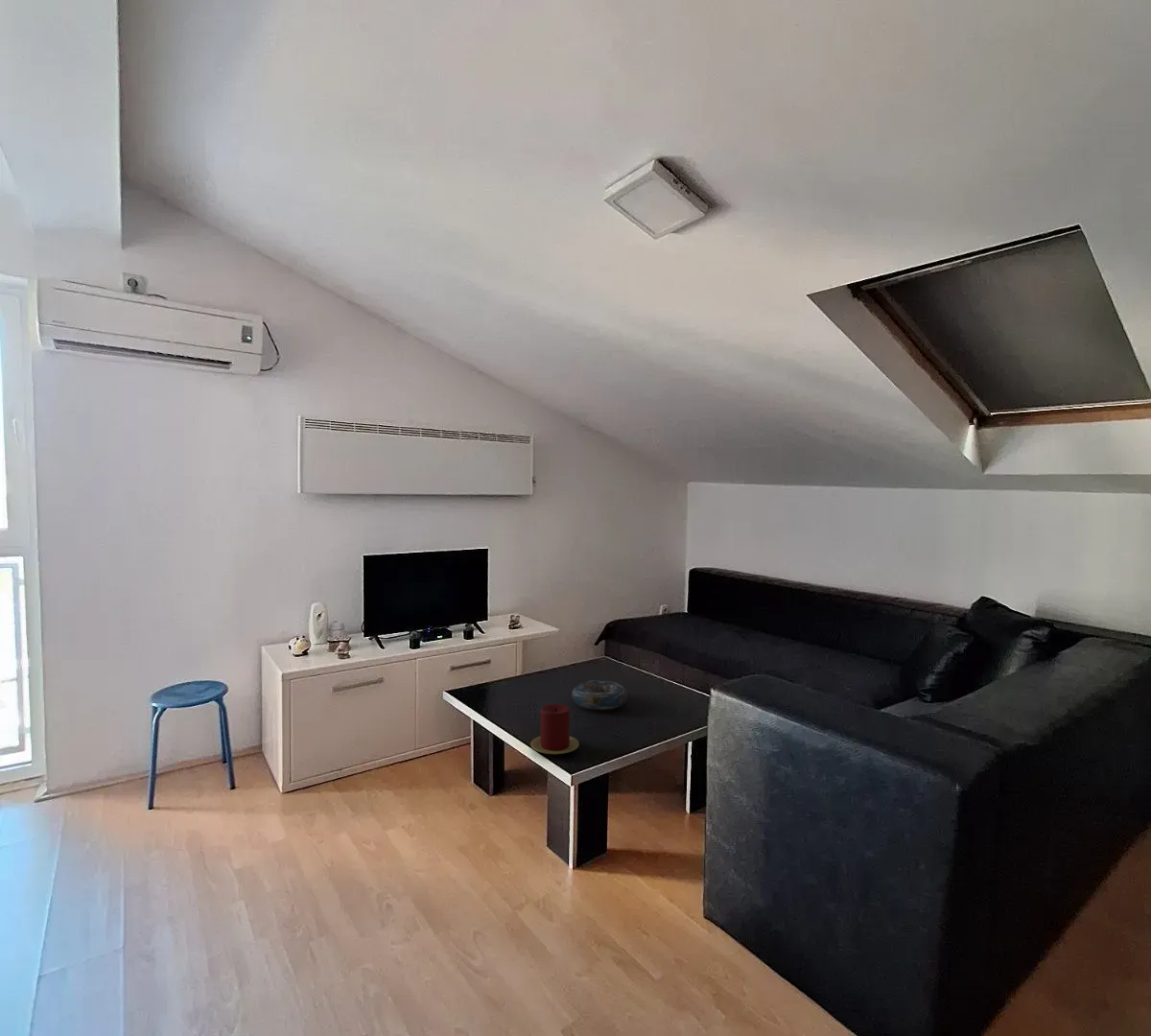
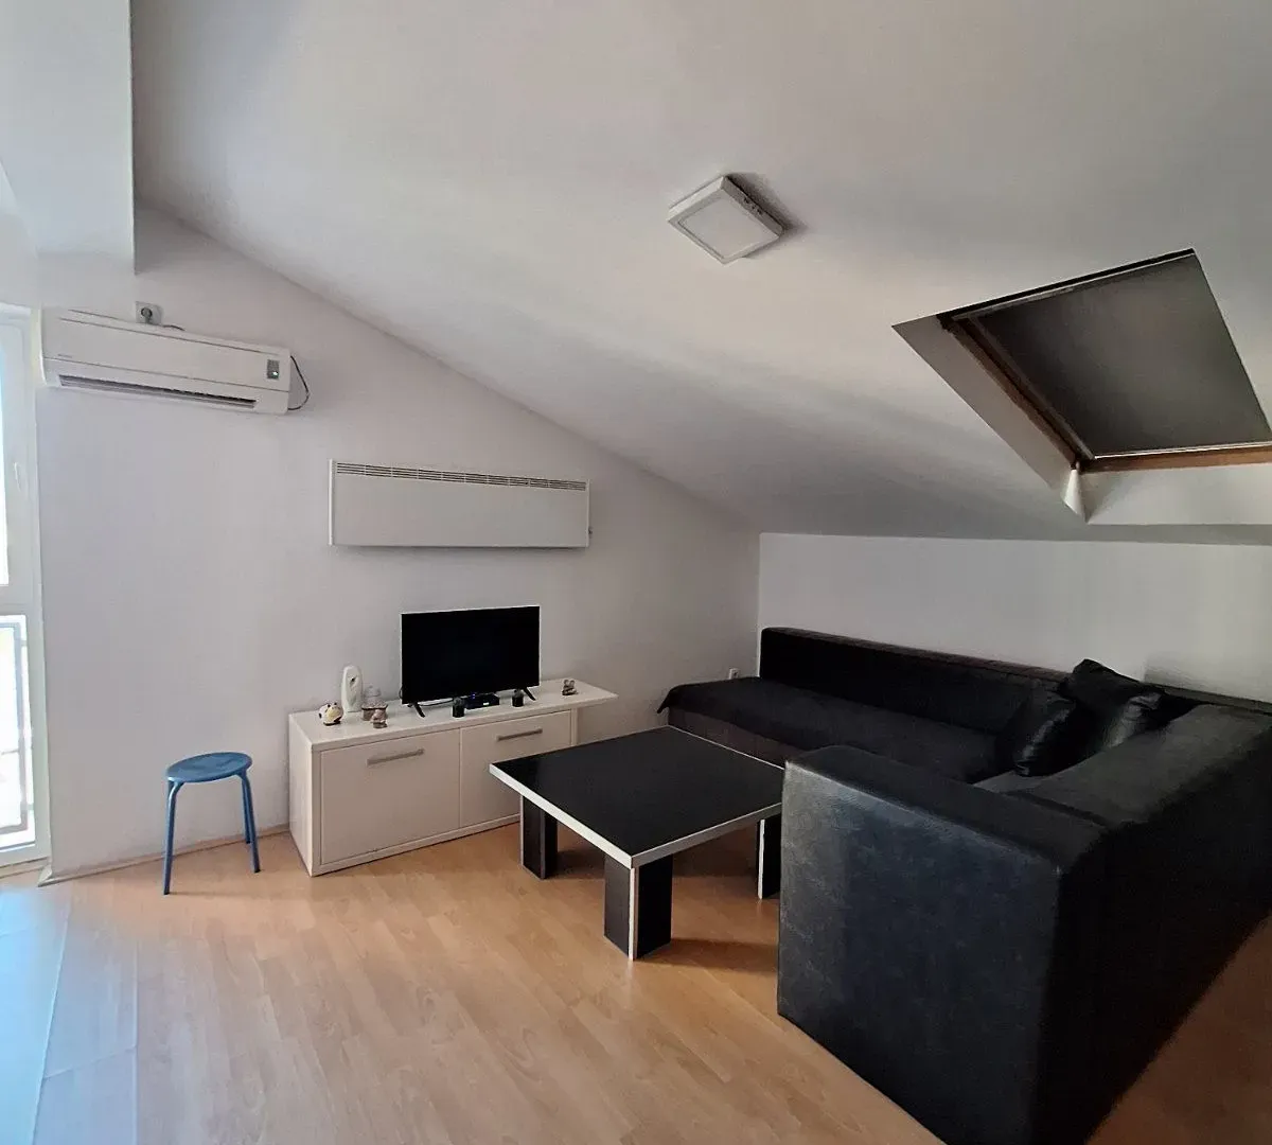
- decorative bowl [571,679,629,711]
- candle [529,703,580,755]
